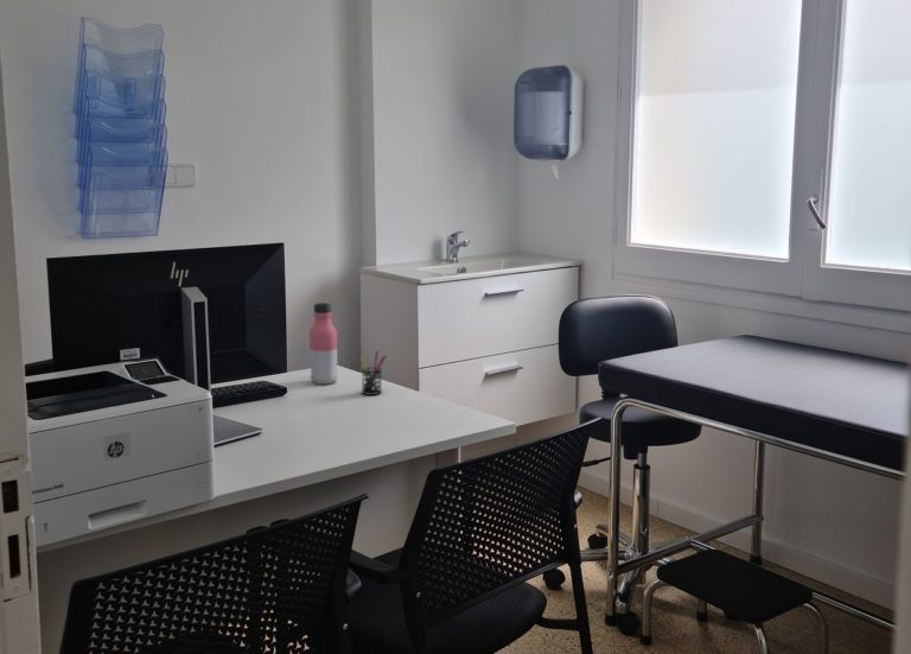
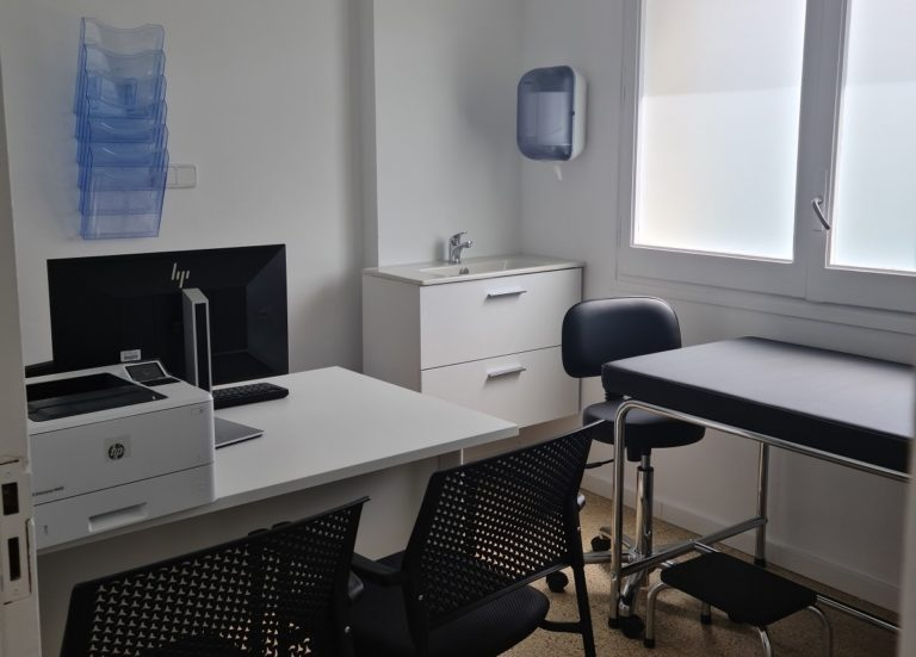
- pen holder [358,349,387,396]
- water bottle [308,301,339,386]
